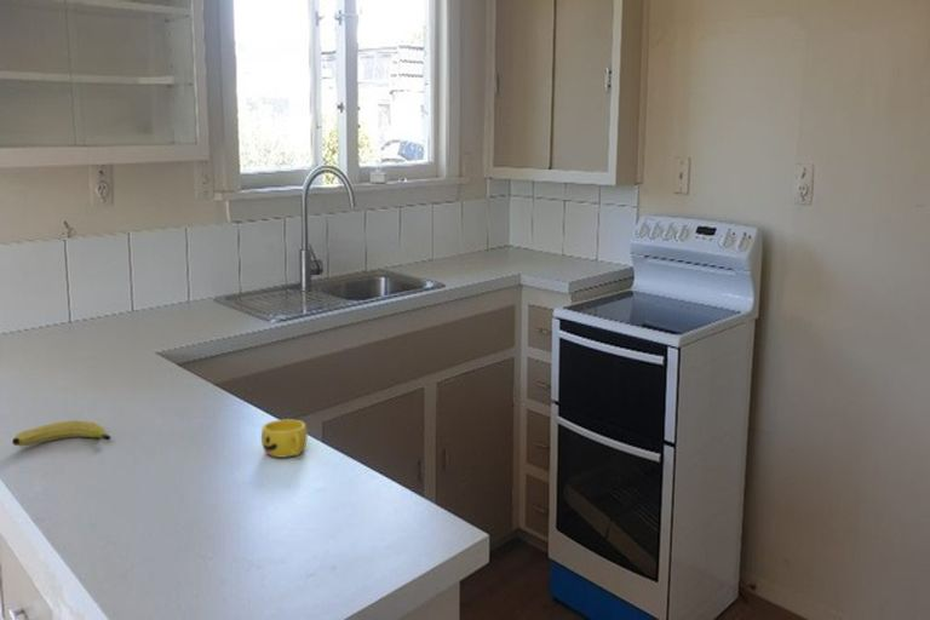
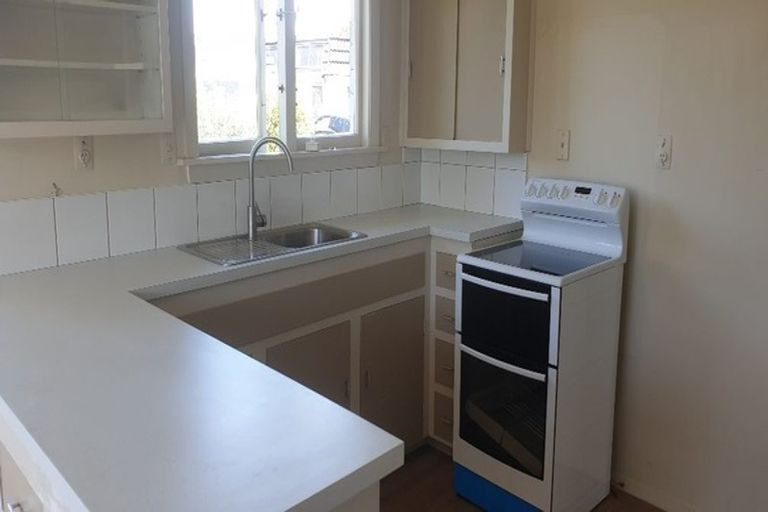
- fruit [11,420,113,447]
- cup [260,418,309,459]
